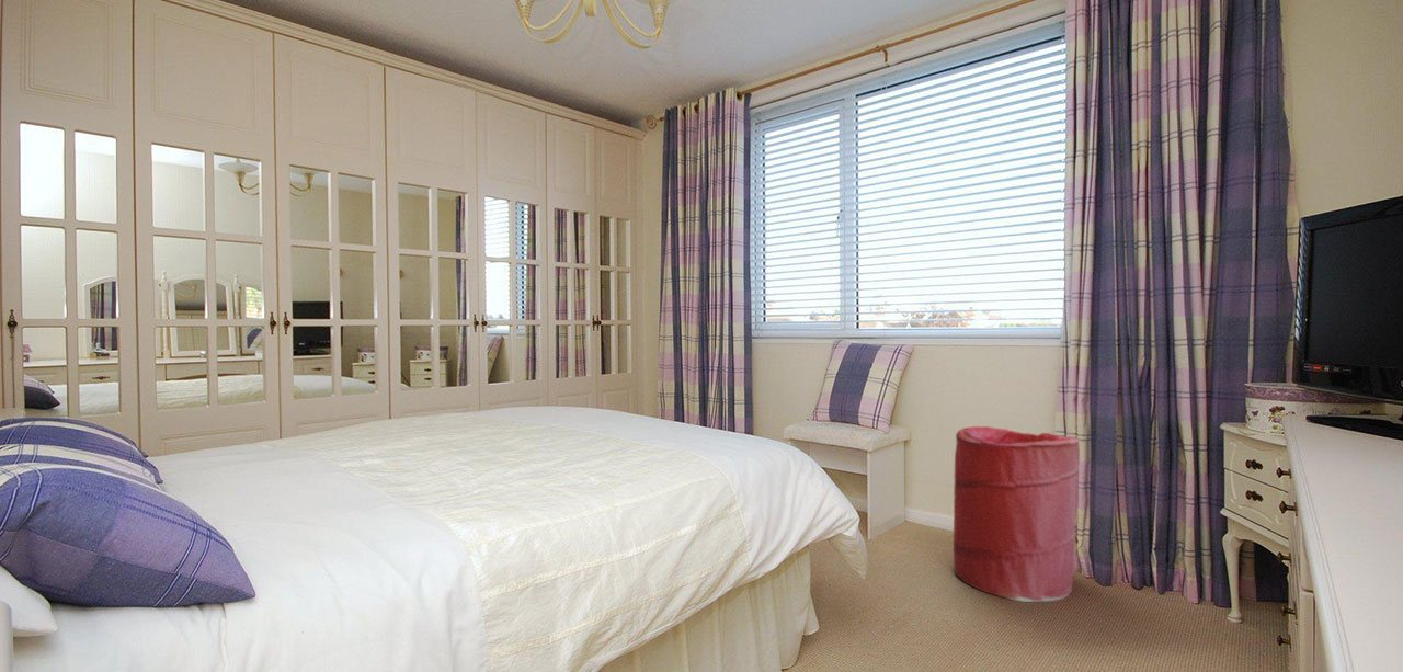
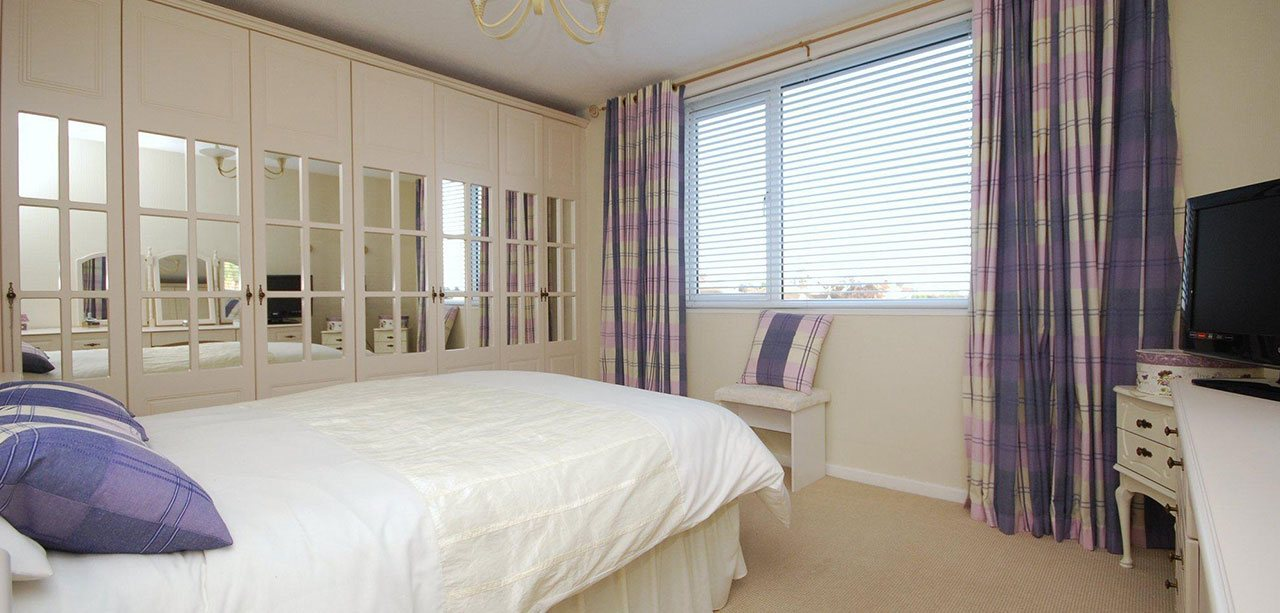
- laundry hamper [953,425,1081,603]
